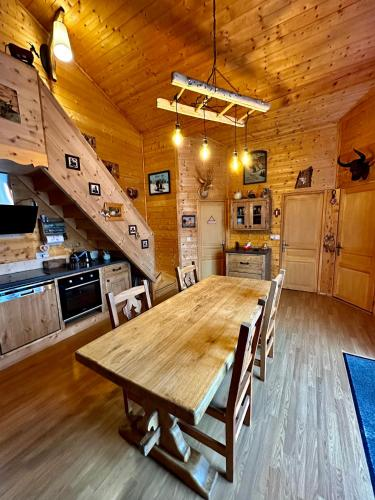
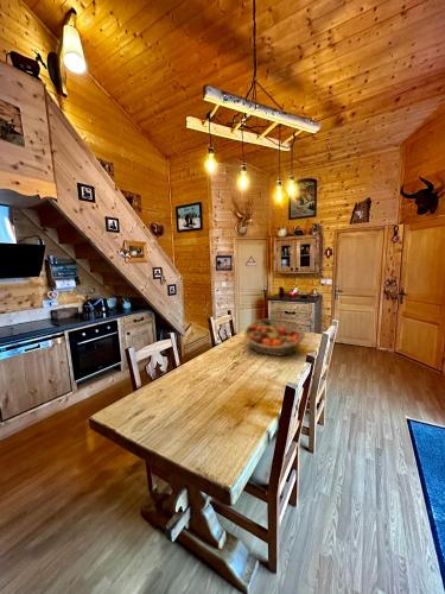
+ fruit basket [243,318,306,358]
